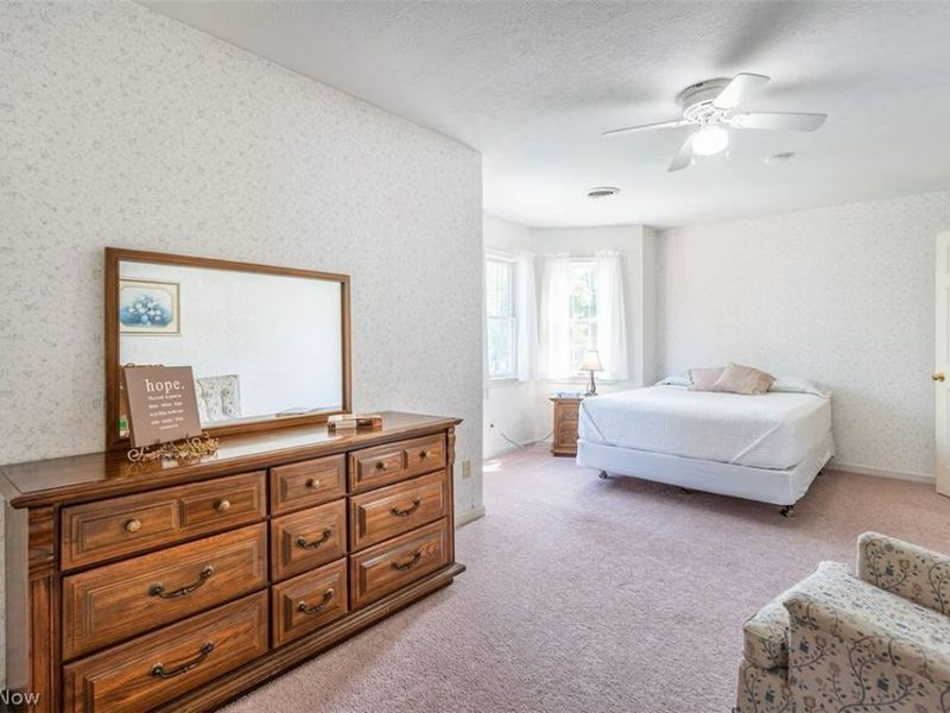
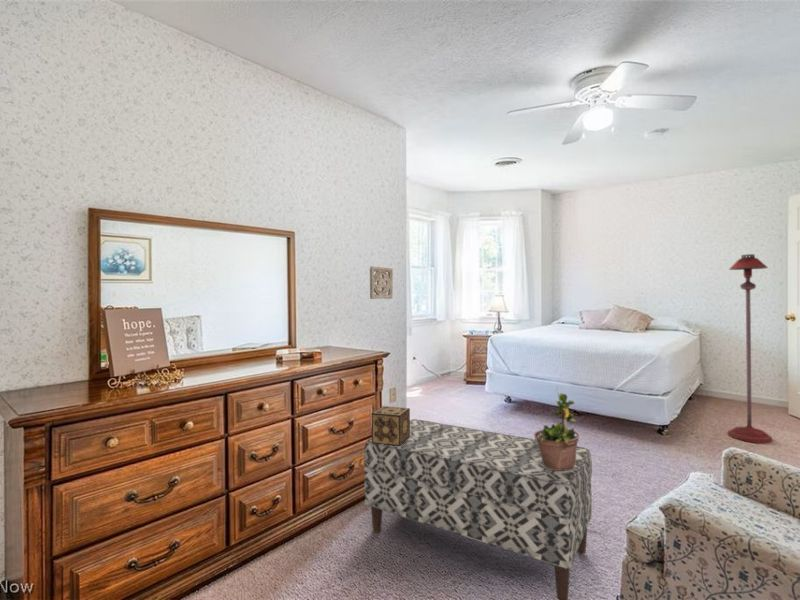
+ wall ornament [369,265,394,300]
+ potted plant [533,387,581,471]
+ floor lamp [727,253,773,444]
+ decorative box [371,405,411,446]
+ bench [363,418,593,600]
